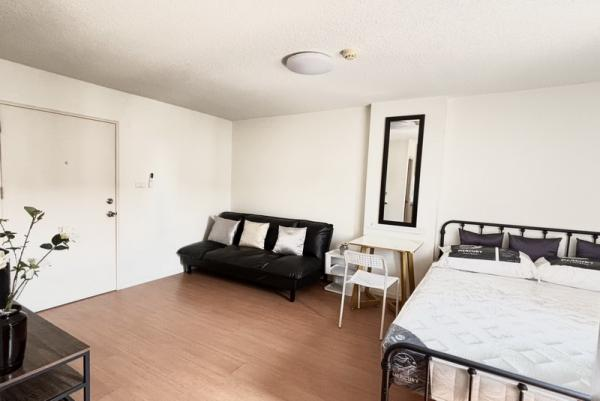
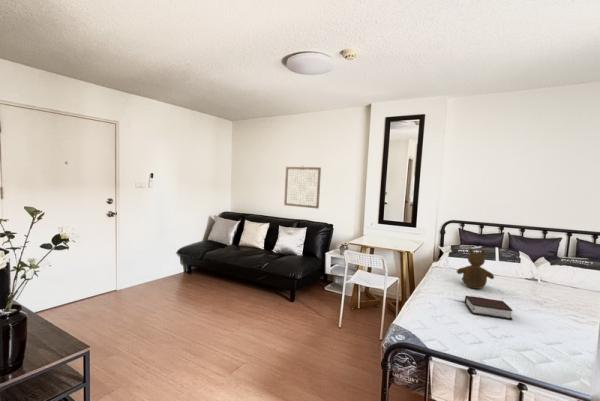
+ bible [464,295,514,321]
+ teddy bear [456,248,495,290]
+ wall art [283,166,322,210]
